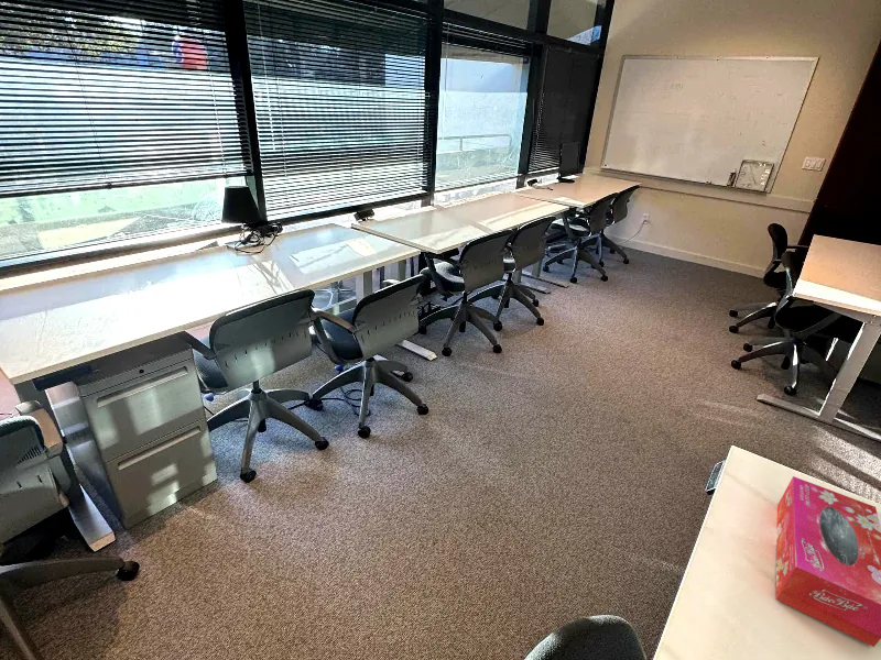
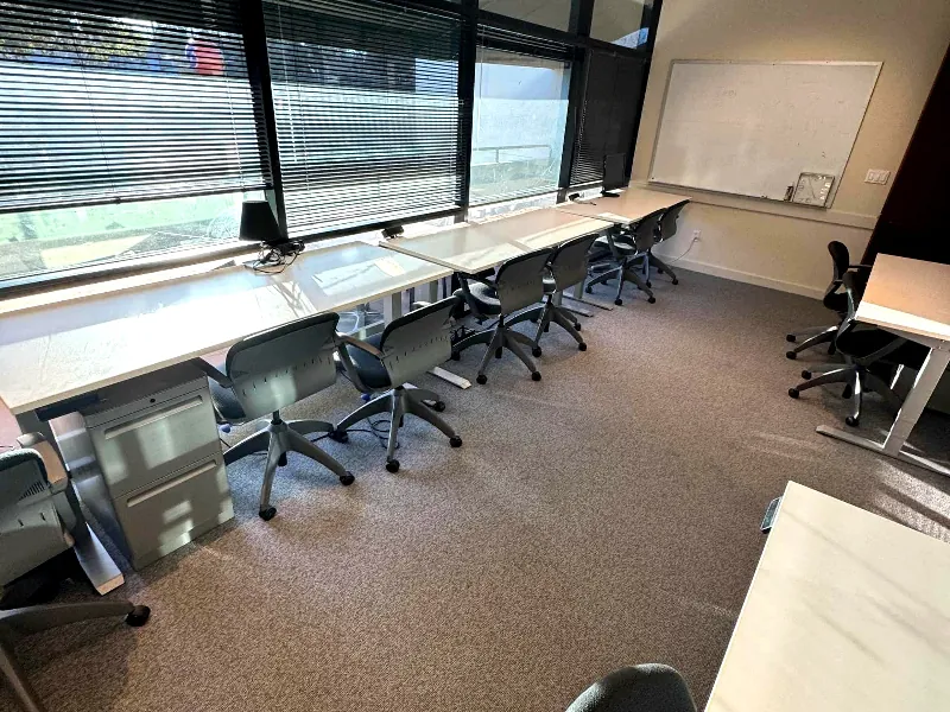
- tissue box [774,475,881,648]
